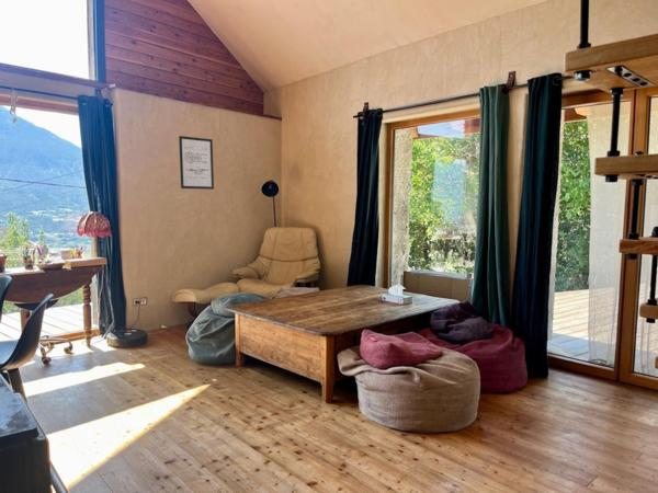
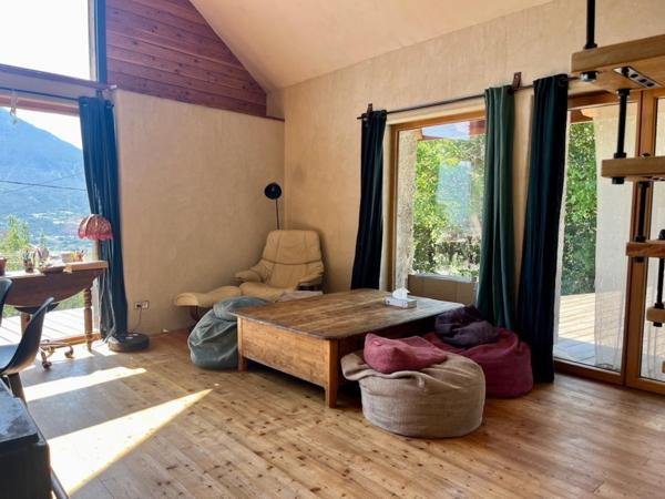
- wall art [178,135,215,191]
